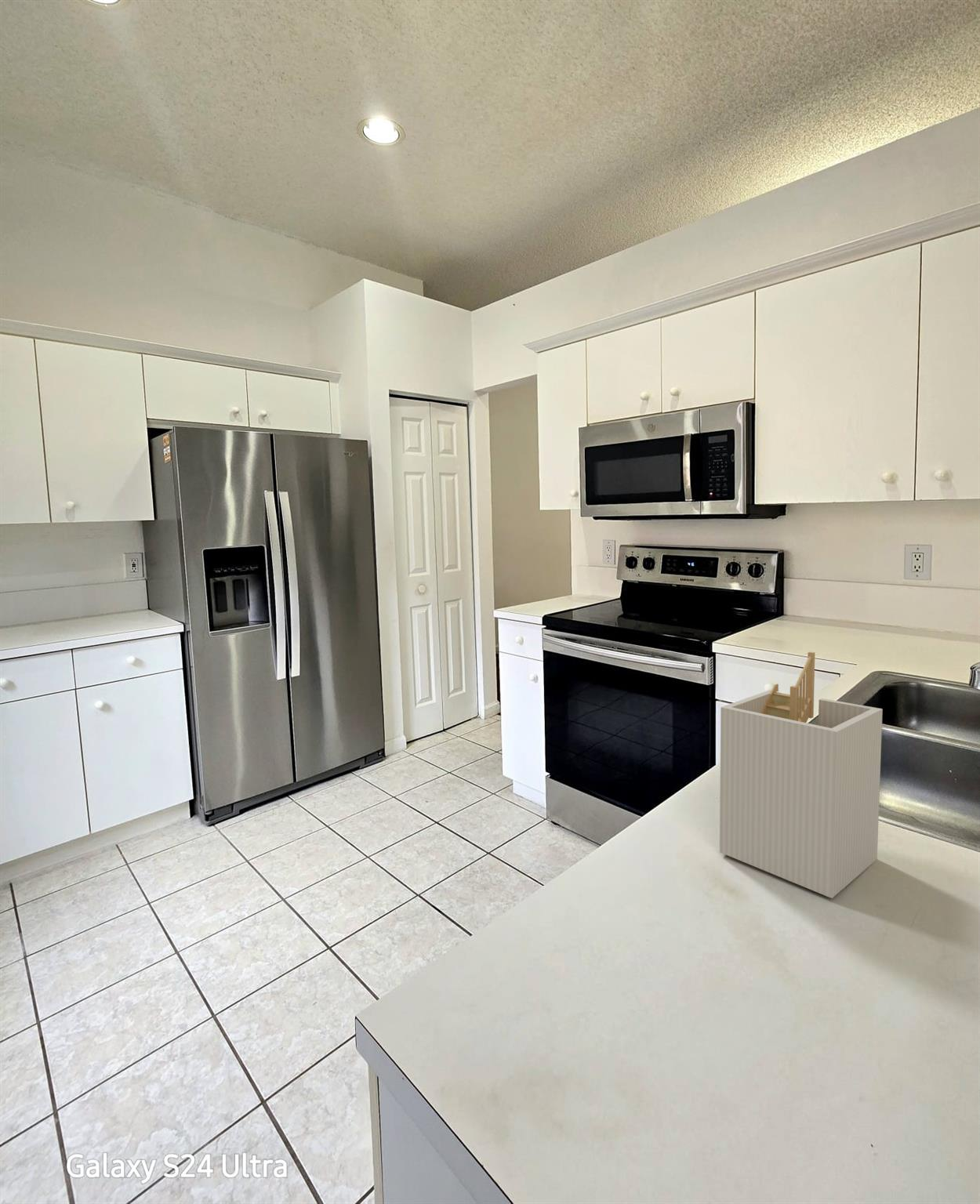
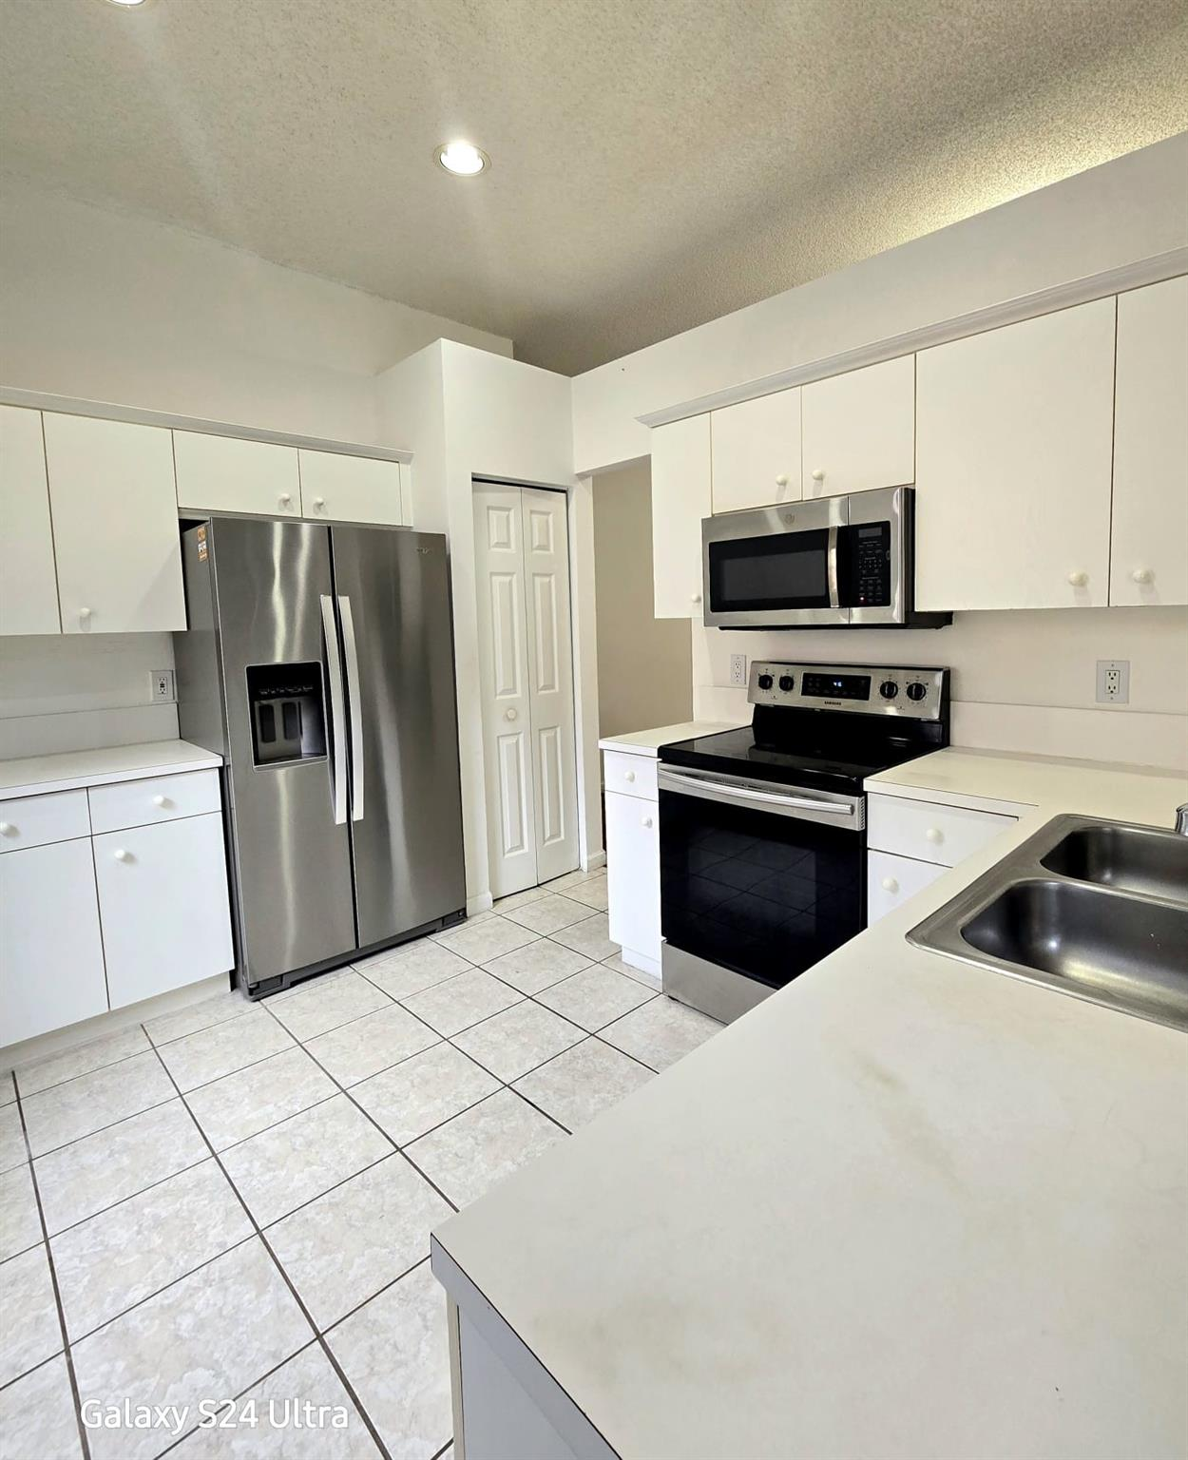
- utensil holder [719,651,884,899]
